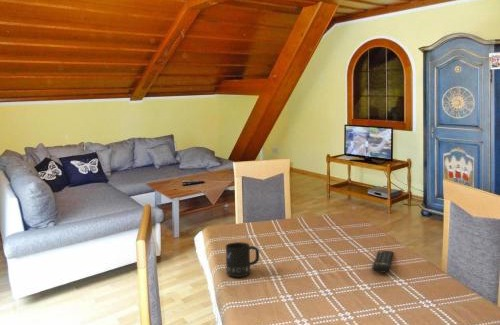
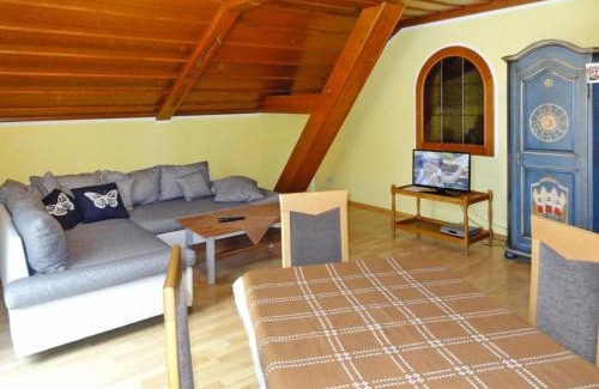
- mug [225,241,260,278]
- remote control [371,250,394,273]
